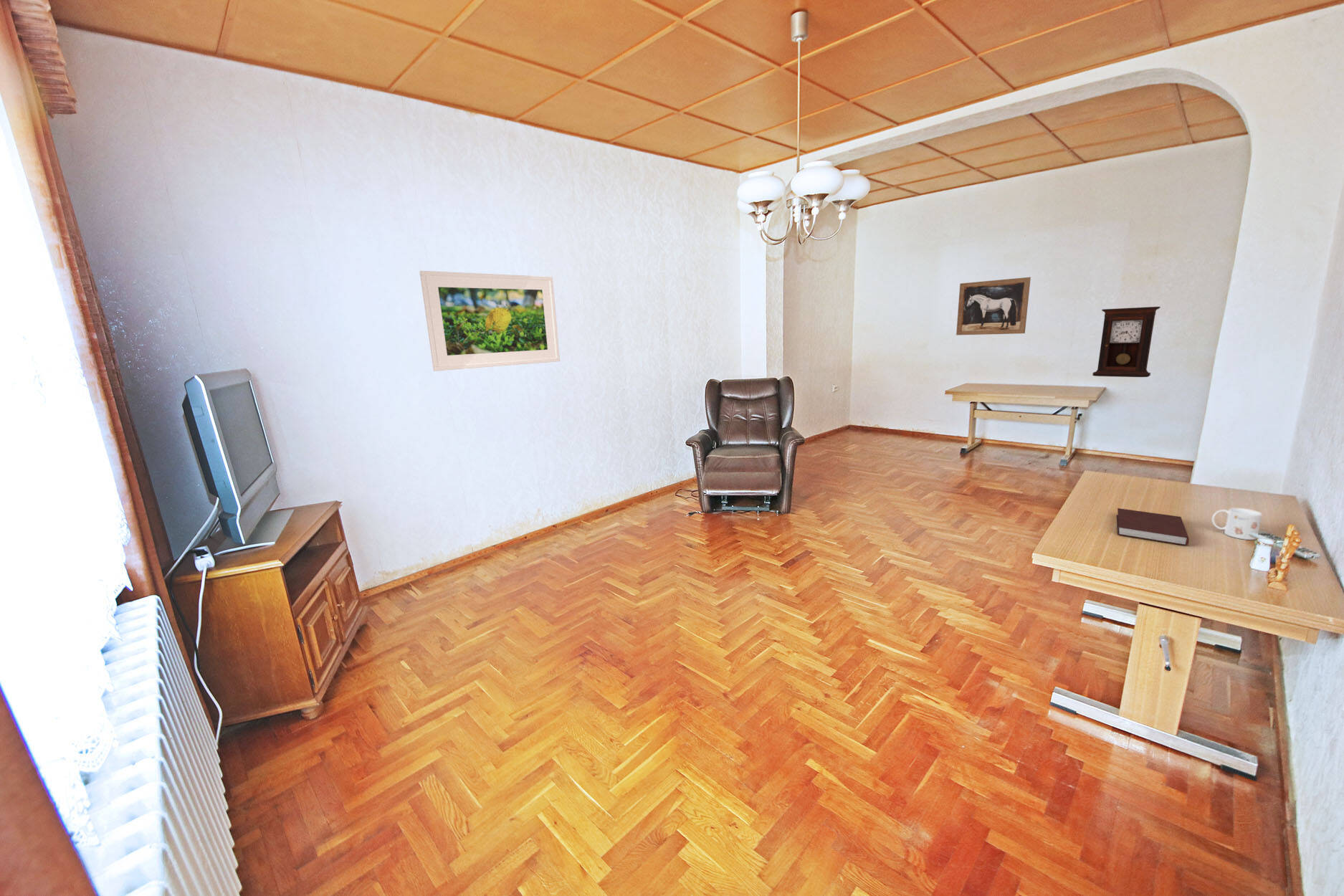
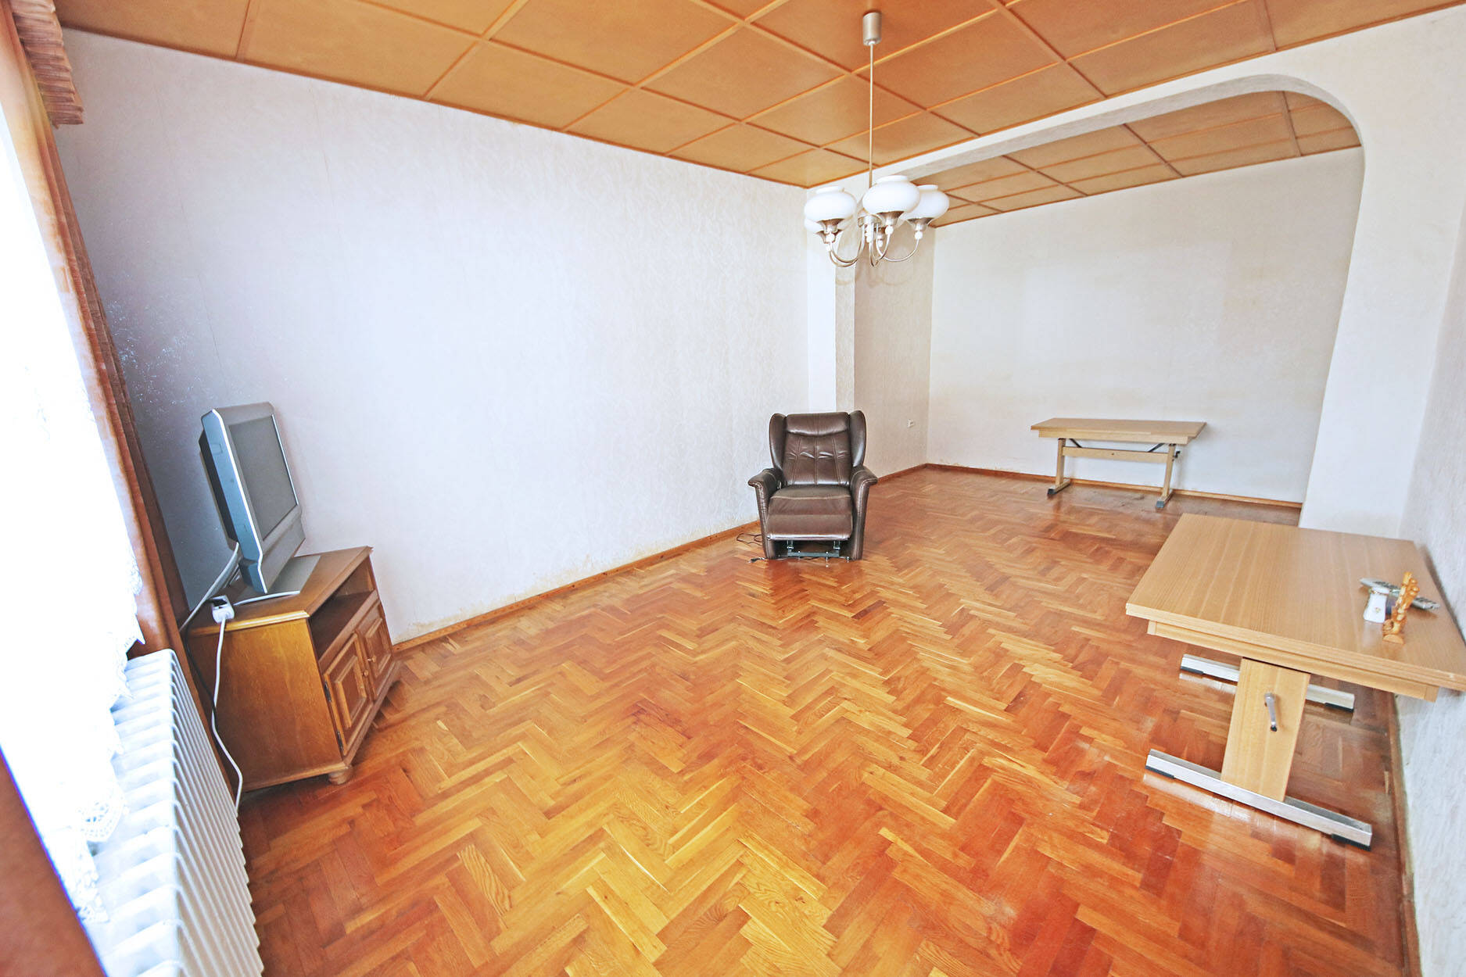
- pendulum clock [1092,306,1161,378]
- wall art [955,277,1031,336]
- notebook [1116,507,1190,546]
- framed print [419,270,561,372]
- mug [1211,507,1263,540]
